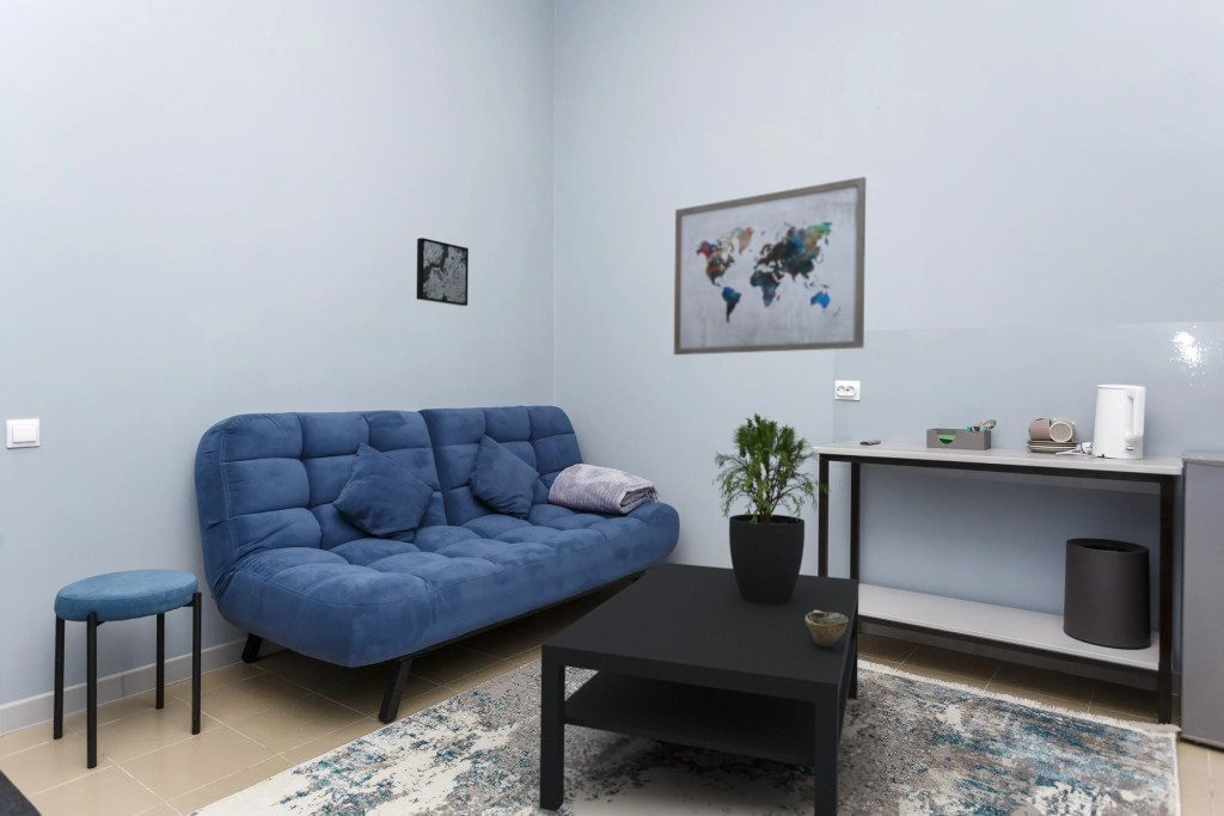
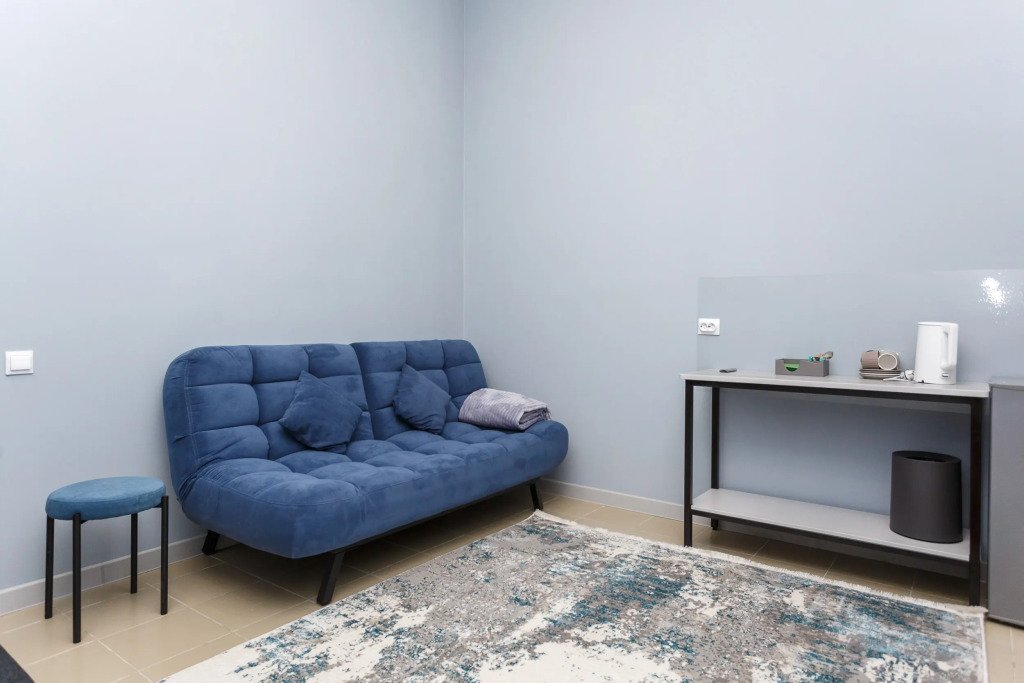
- wall art [416,237,470,307]
- potted plant [711,411,833,603]
- wall art [673,176,867,356]
- coffee table [538,562,859,816]
- ceramic bowl [806,611,849,648]
